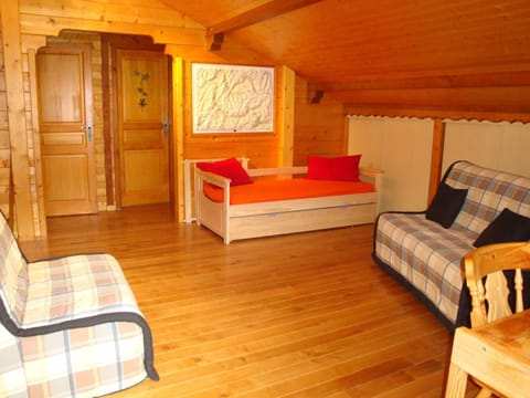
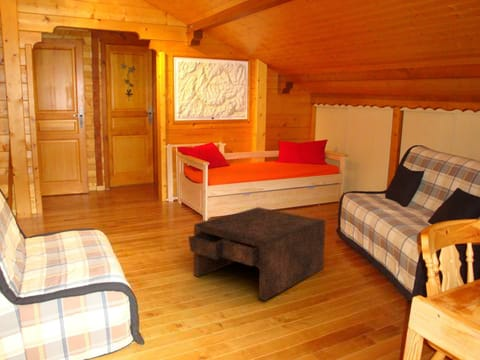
+ coffee table [188,206,326,302]
